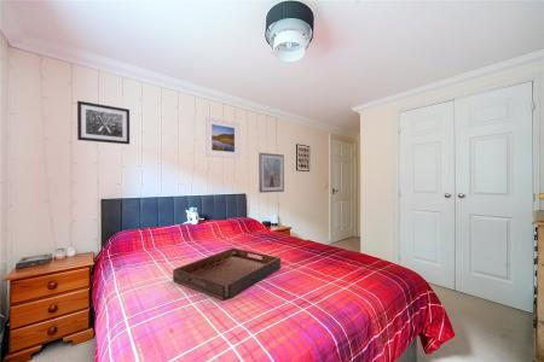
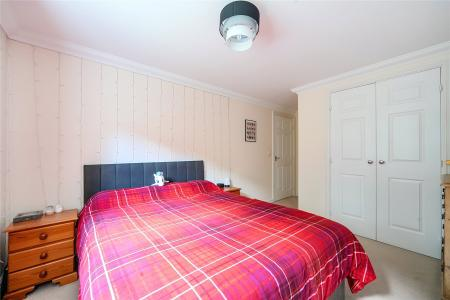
- wall art [76,100,131,146]
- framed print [204,116,241,159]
- picture frame [257,152,285,194]
- serving tray [172,247,282,302]
